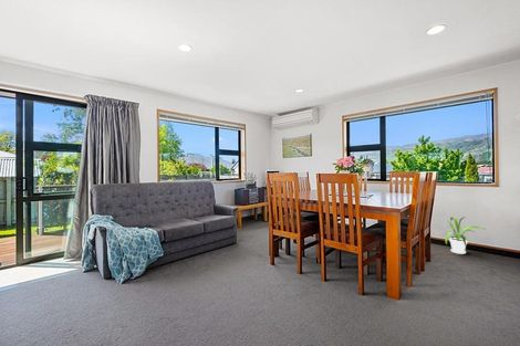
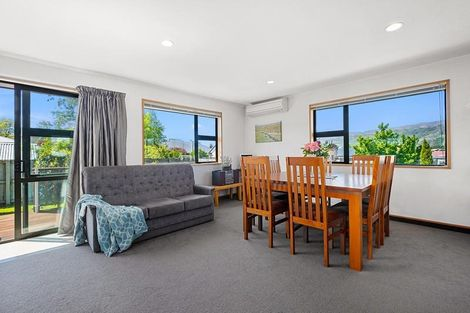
- house plant [445,216,487,255]
